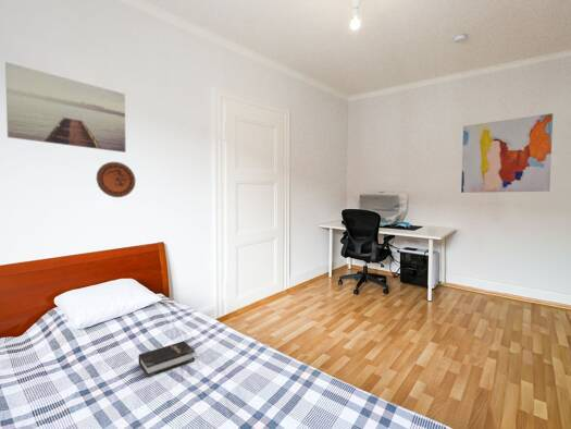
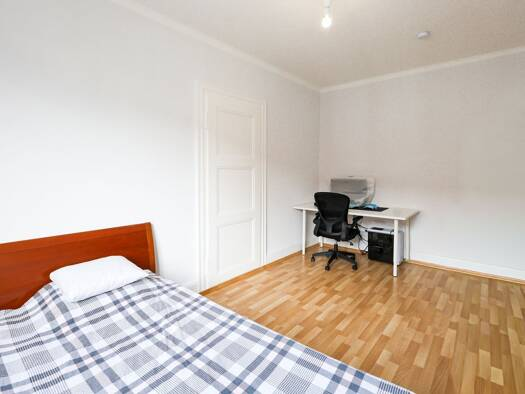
- wall art [460,112,554,194]
- wall art [4,61,126,154]
- hardback book [137,340,196,378]
- decorative plate [96,161,136,198]
